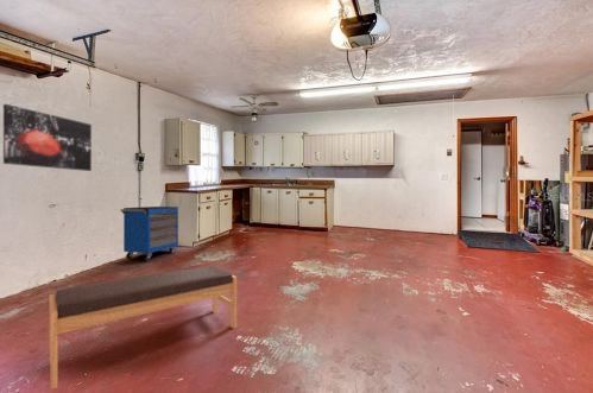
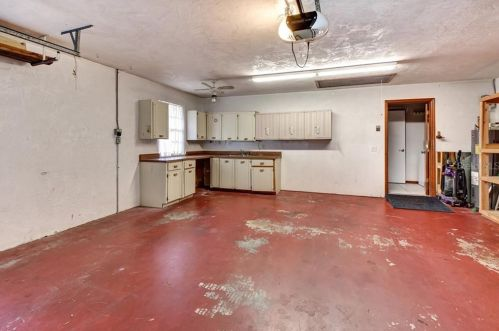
- bench [49,265,238,391]
- wall art [2,103,93,172]
- storage cabinet [119,205,179,261]
